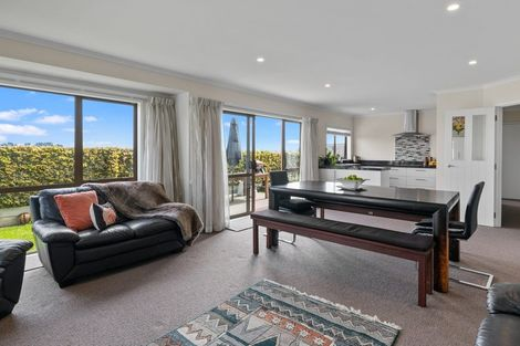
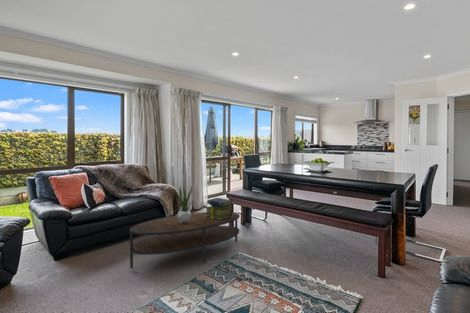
+ coffee table [129,211,241,270]
+ potted plant [175,185,193,223]
+ stack of books [204,197,233,219]
